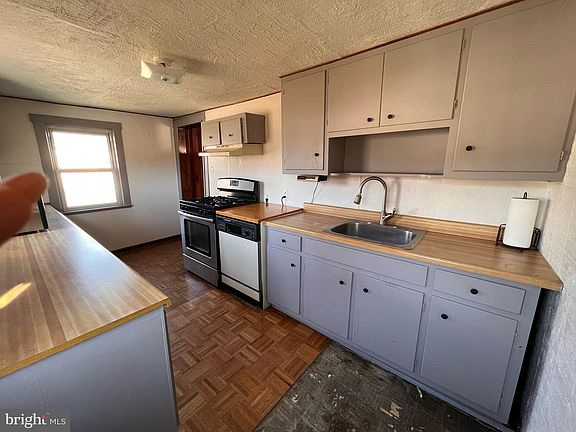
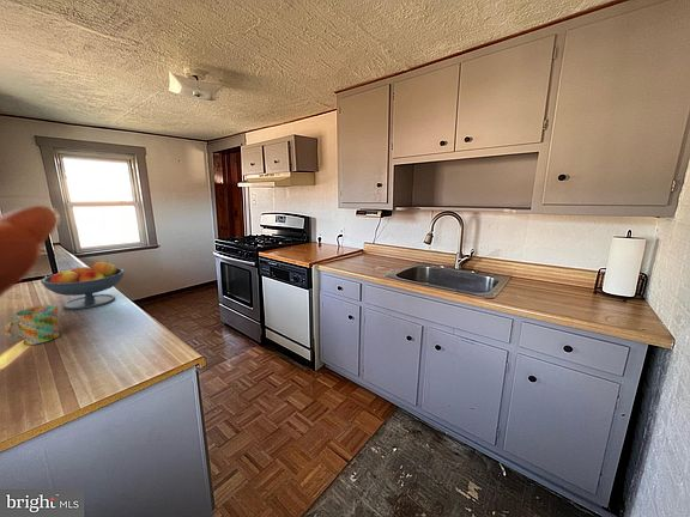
+ mug [4,304,61,346]
+ fruit bowl [40,260,126,310]
